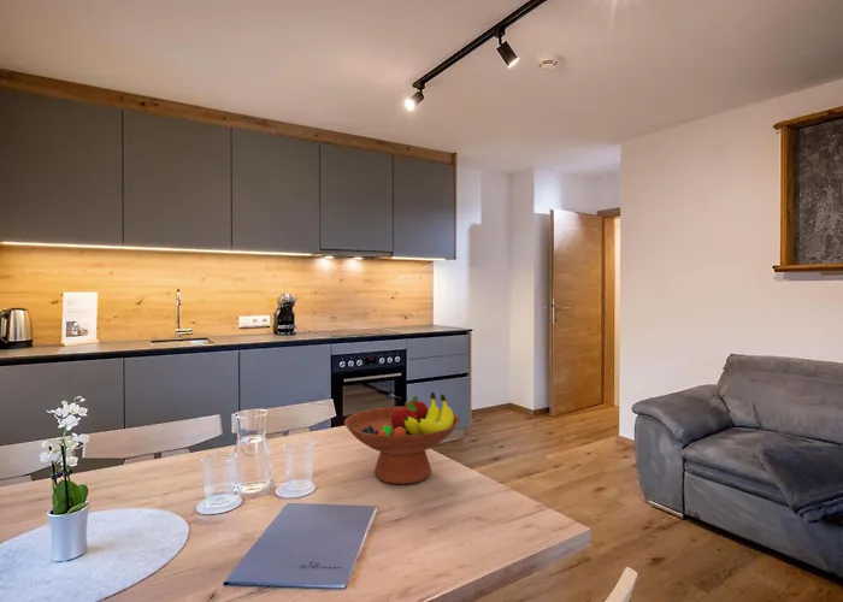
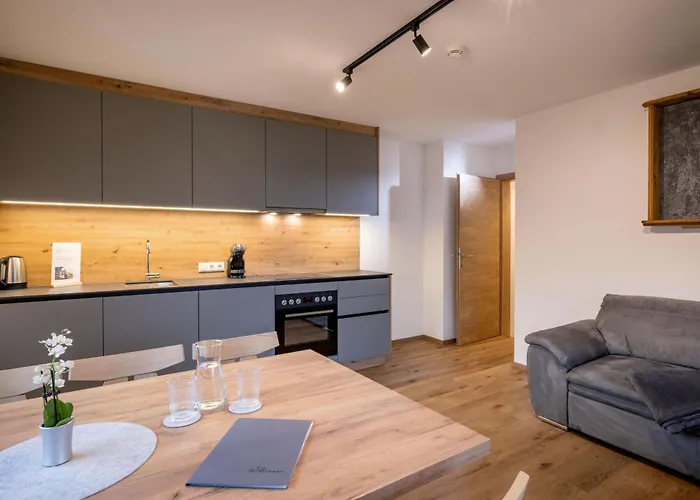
- fruit bowl [343,391,461,485]
